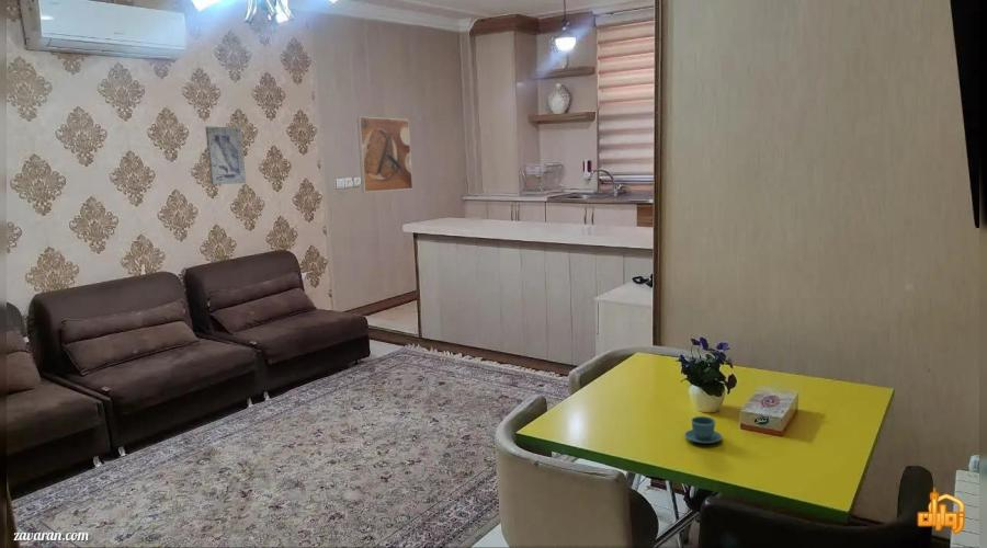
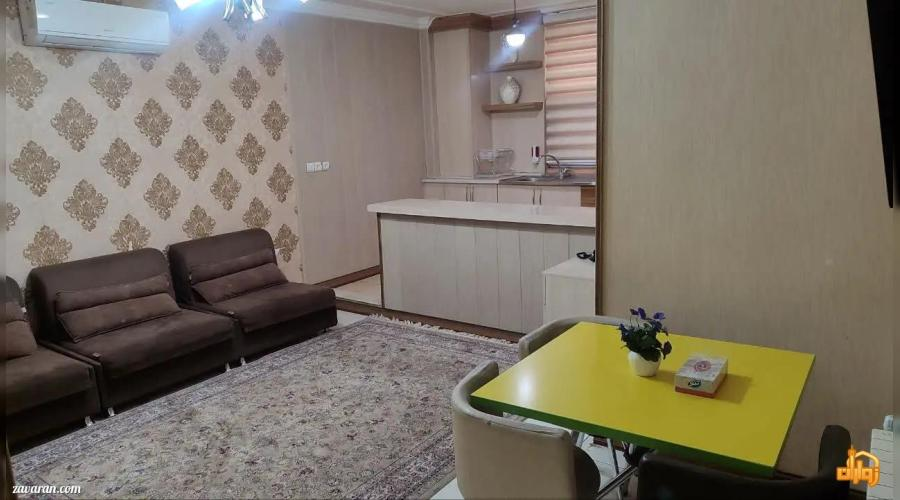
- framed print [356,116,413,193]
- wall art [204,125,247,185]
- teacup [683,415,723,444]
